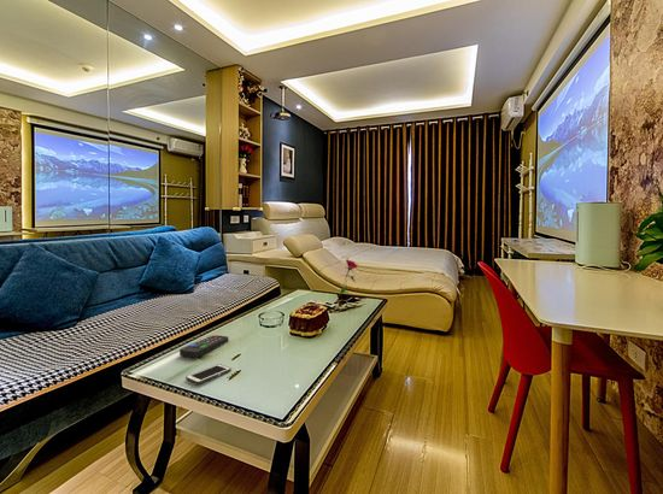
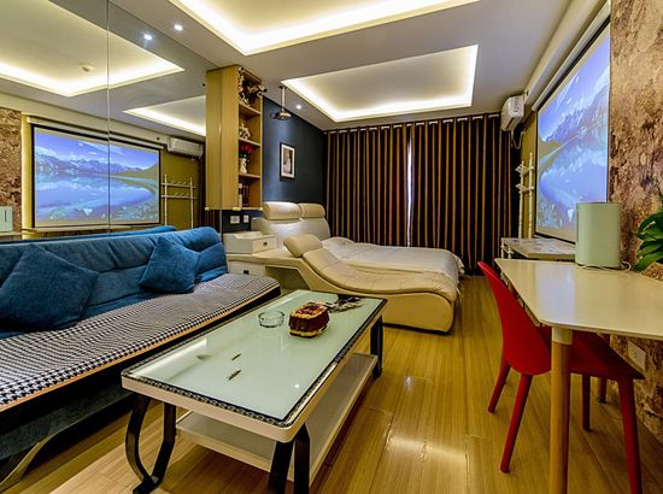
- remote control [178,334,229,359]
- flower [338,258,359,307]
- cell phone [184,363,233,386]
